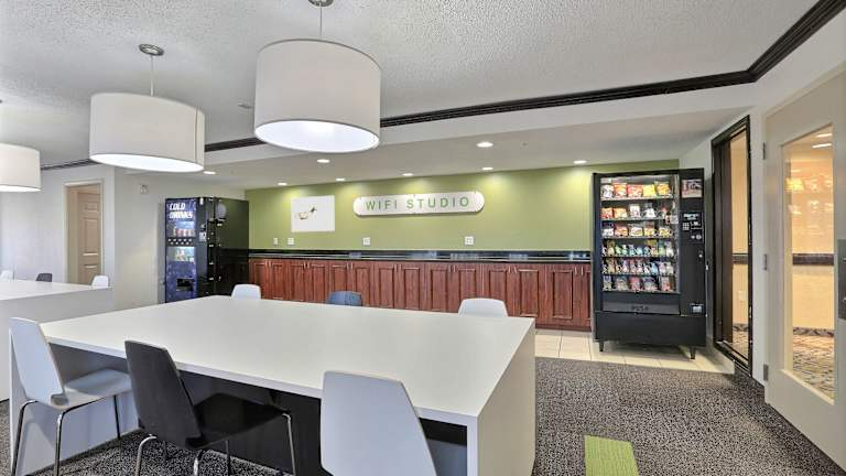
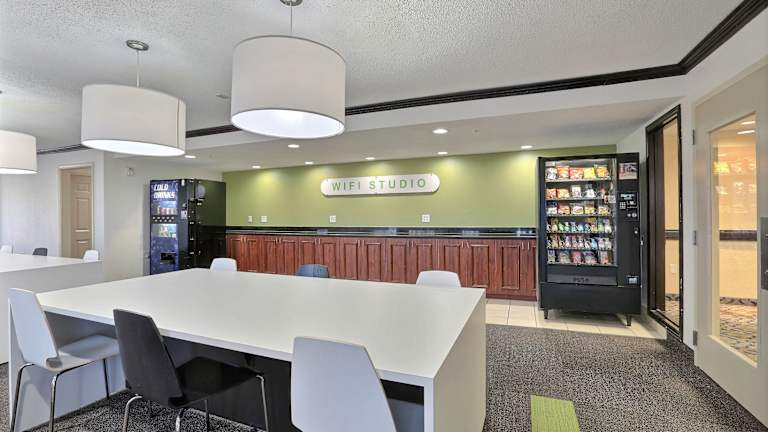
- wall art [291,195,336,232]
